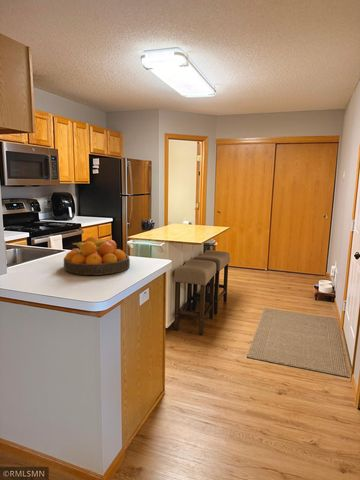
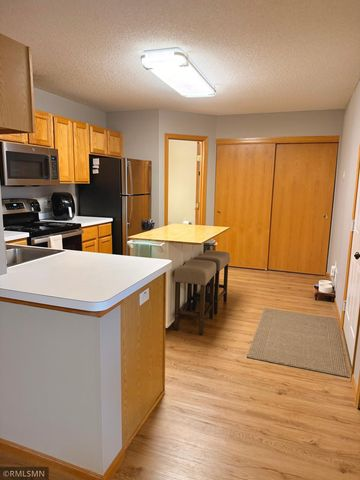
- fruit bowl [63,236,131,276]
